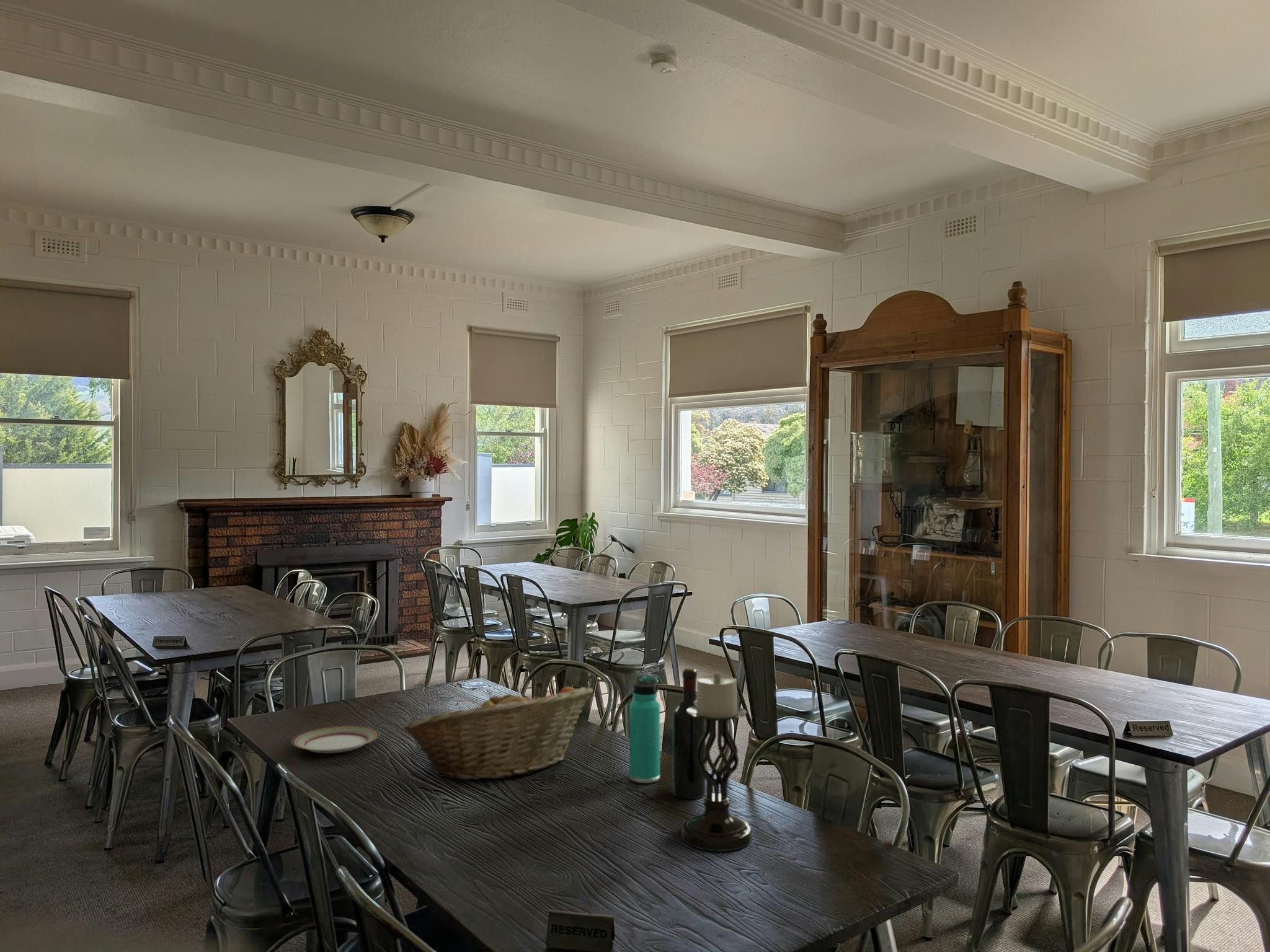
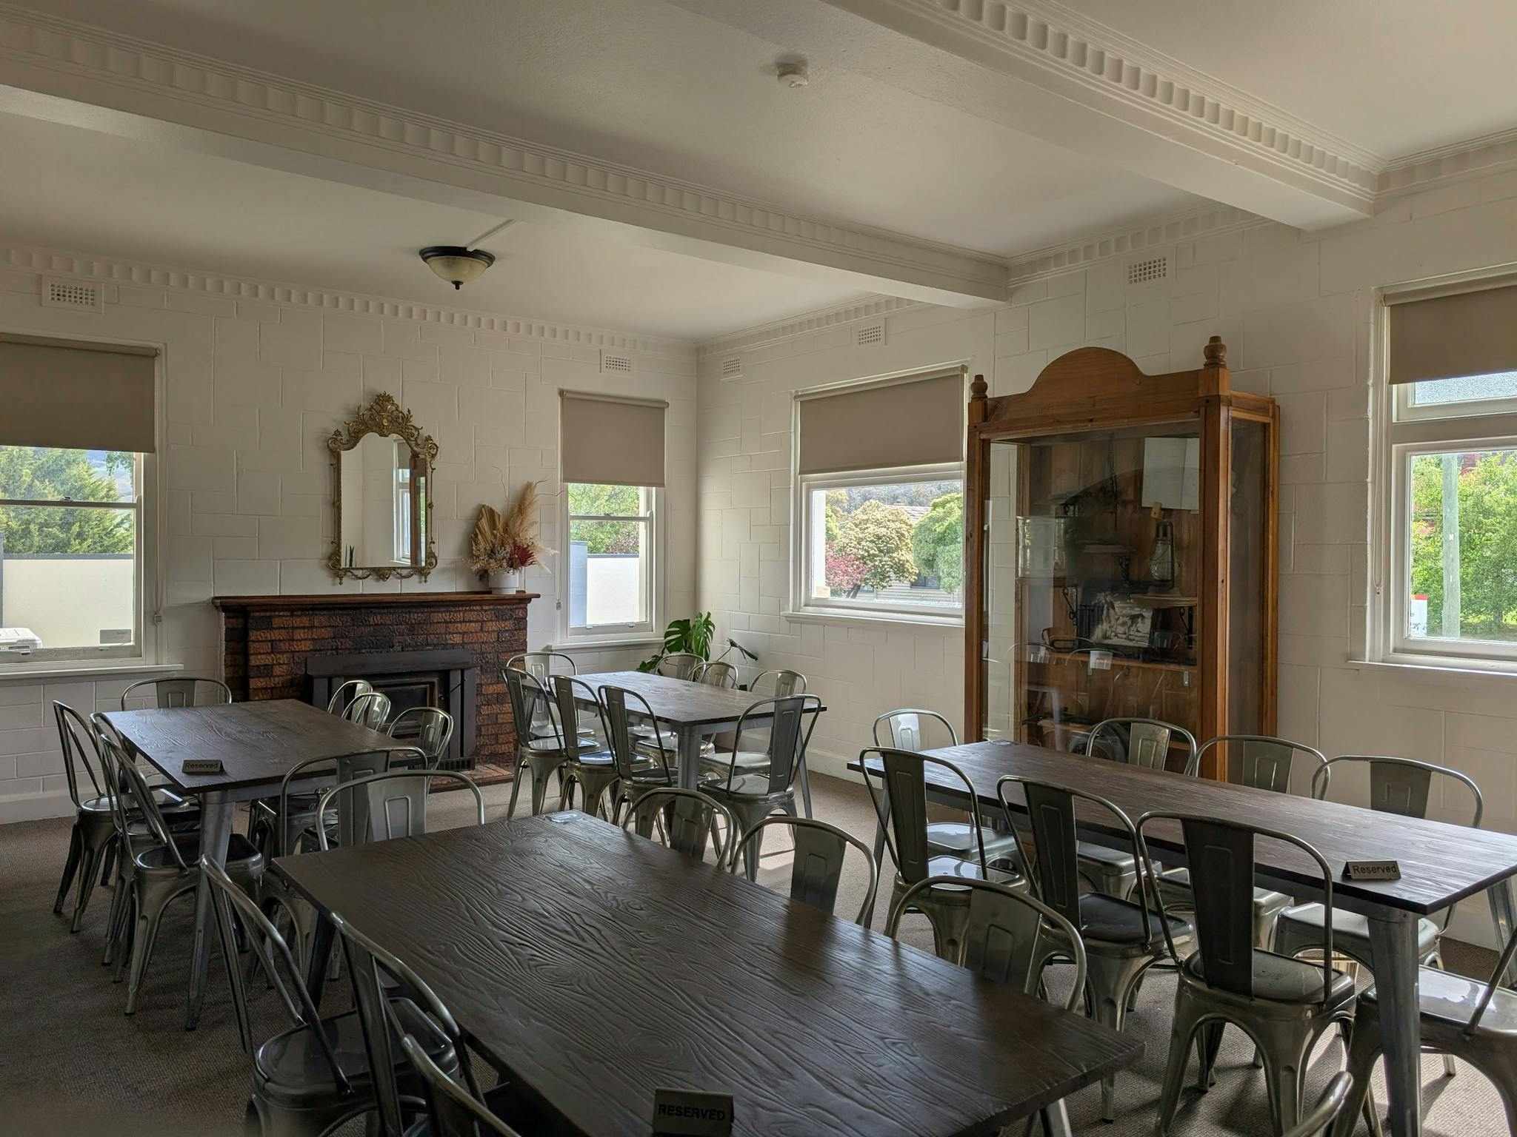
- fruit basket [404,686,593,780]
- thermos bottle [629,674,660,784]
- candle holder [681,672,753,852]
- plate [291,725,380,754]
- wine bottle [672,668,706,800]
